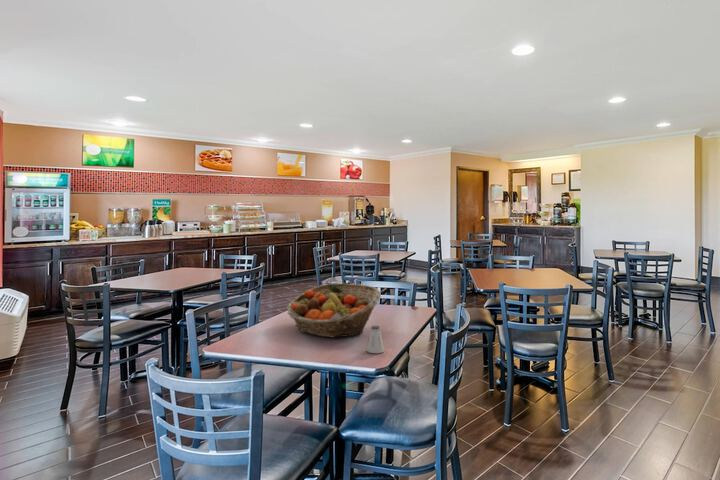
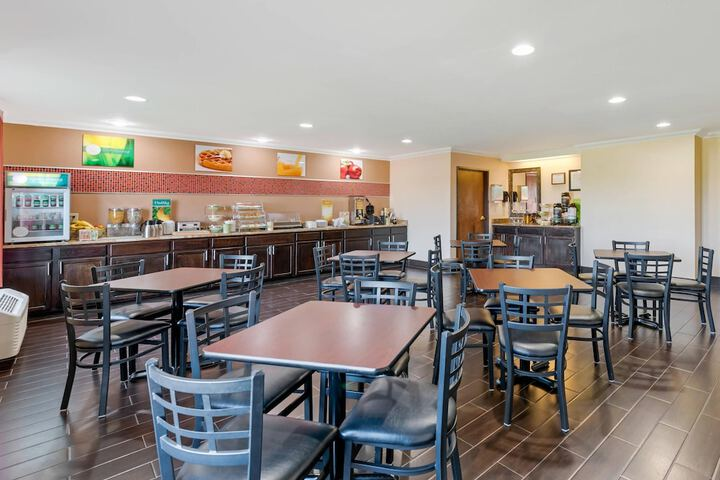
- fruit basket [286,282,382,338]
- saltshaker [366,325,385,354]
